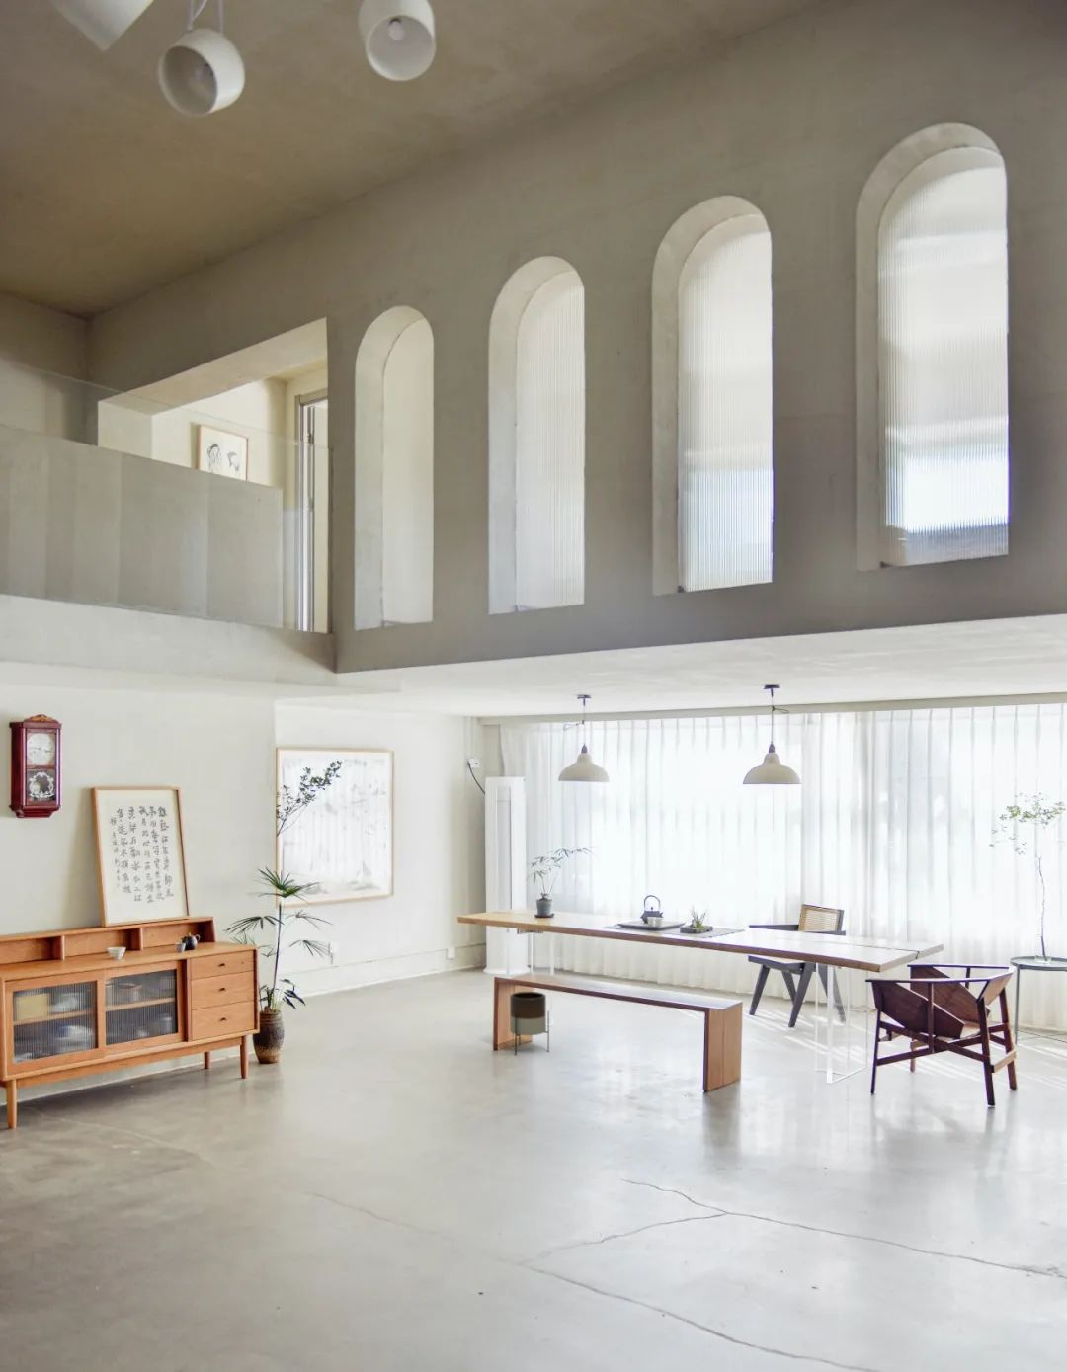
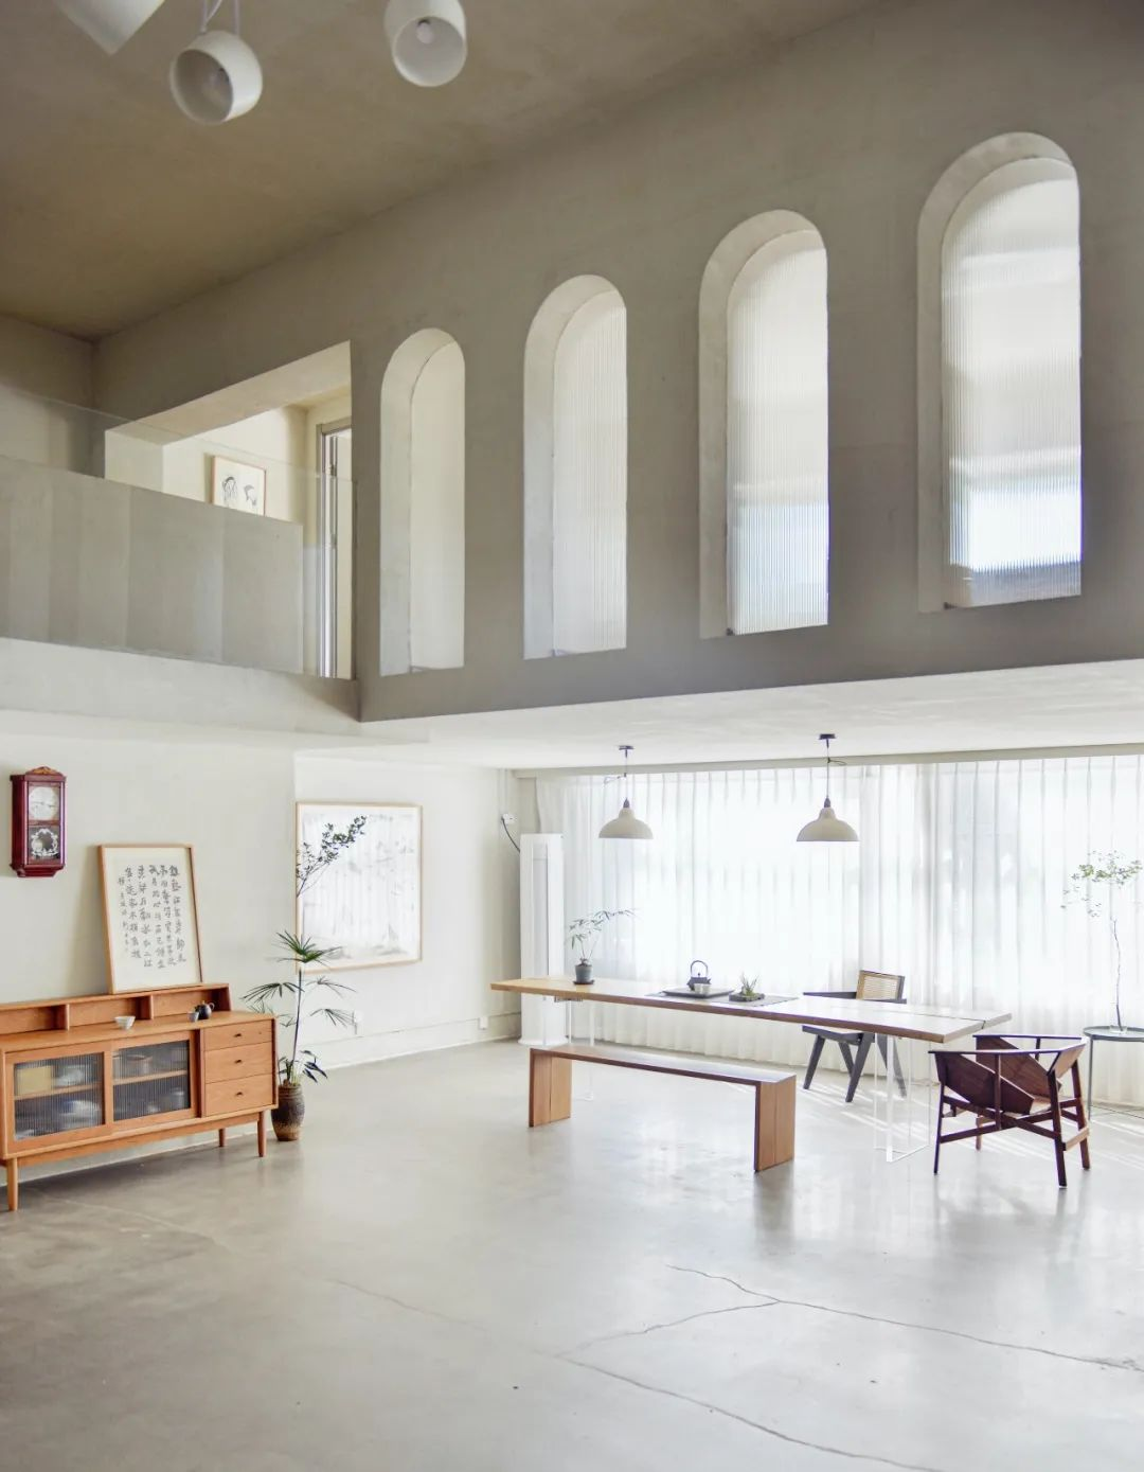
- planter [509,991,550,1056]
